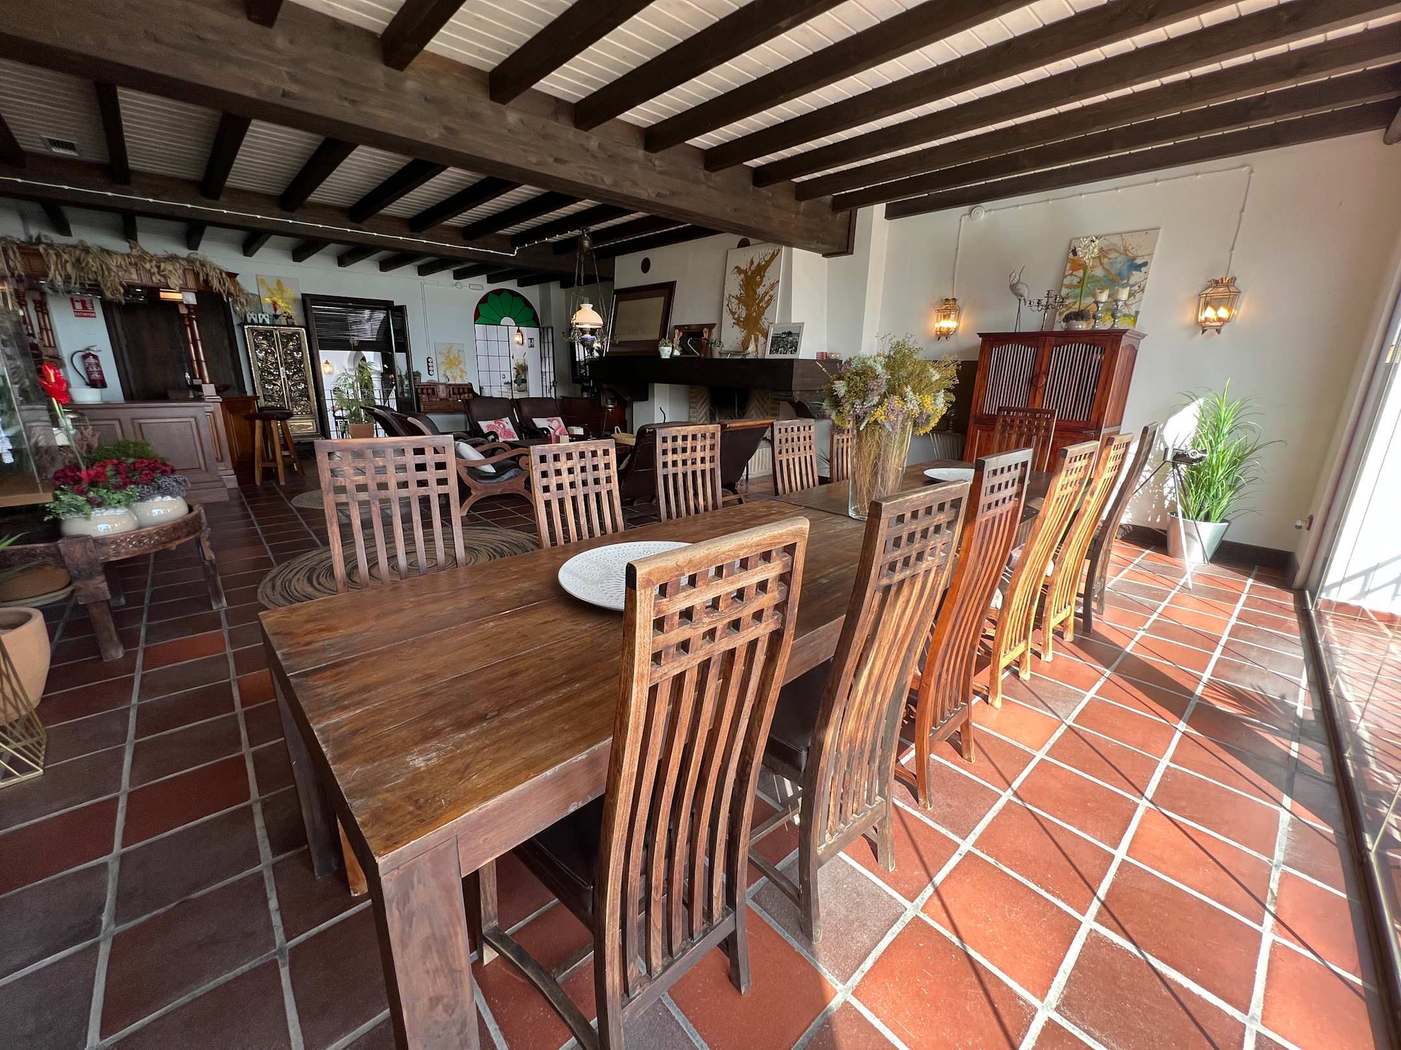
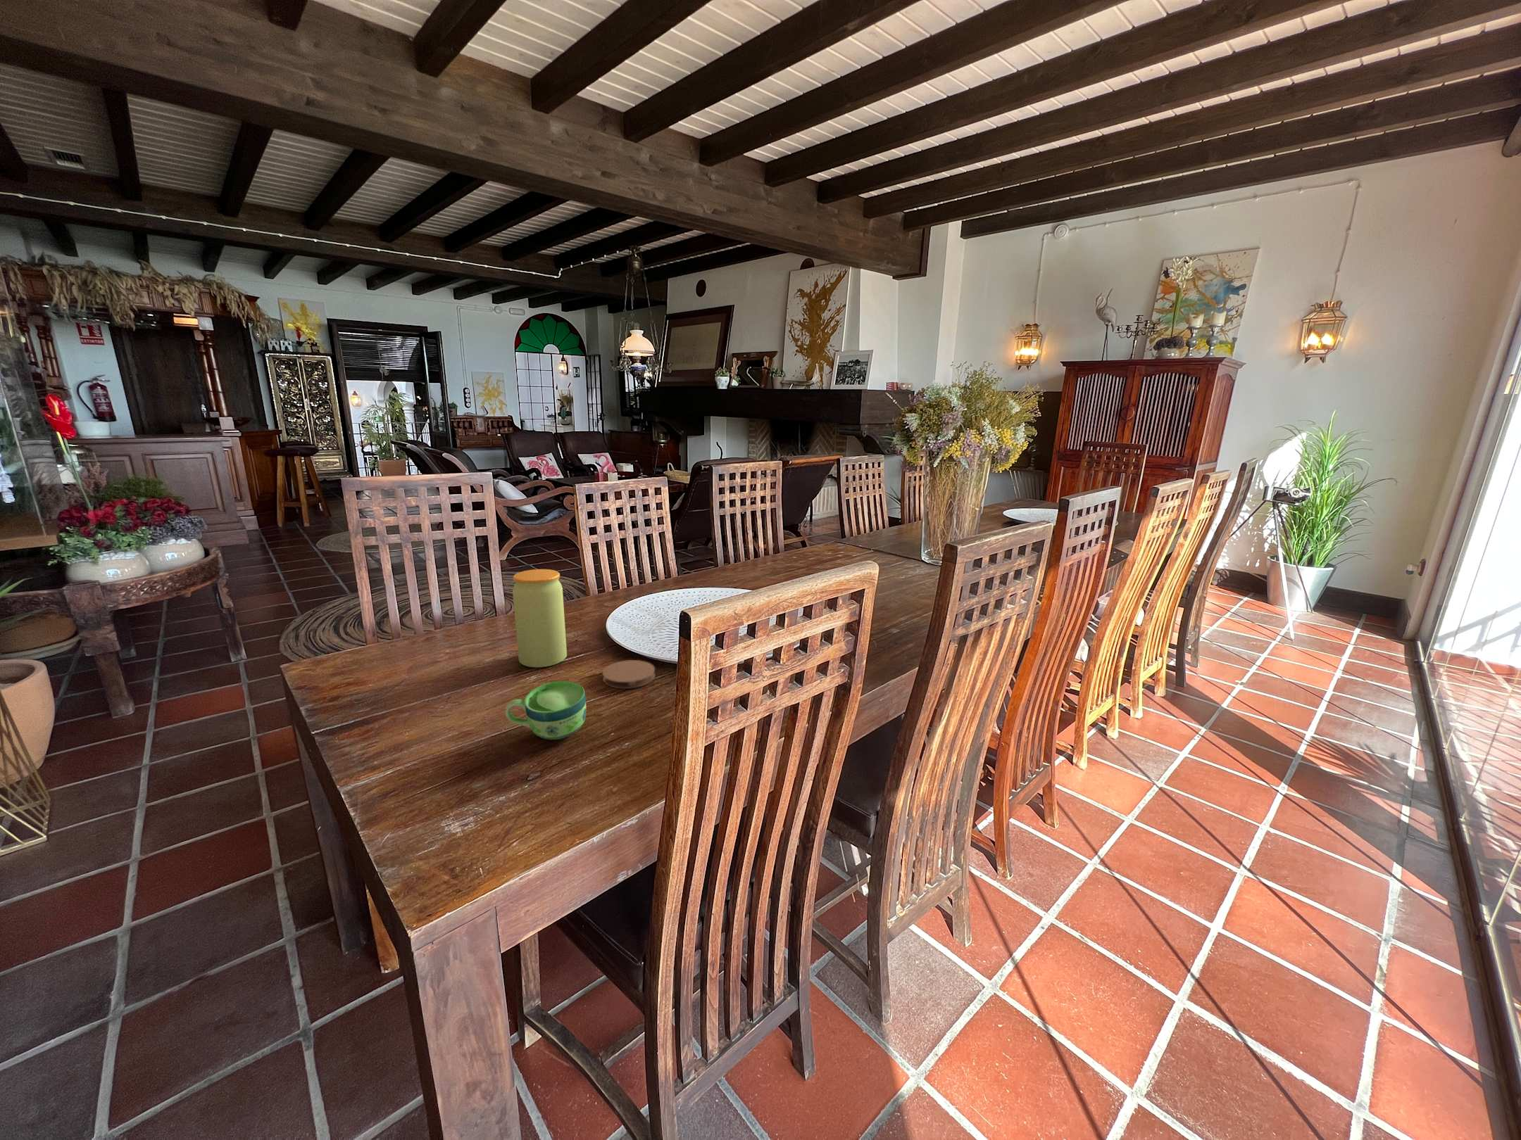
+ cup [505,680,587,740]
+ jar [511,569,568,668]
+ coaster [601,660,655,690]
